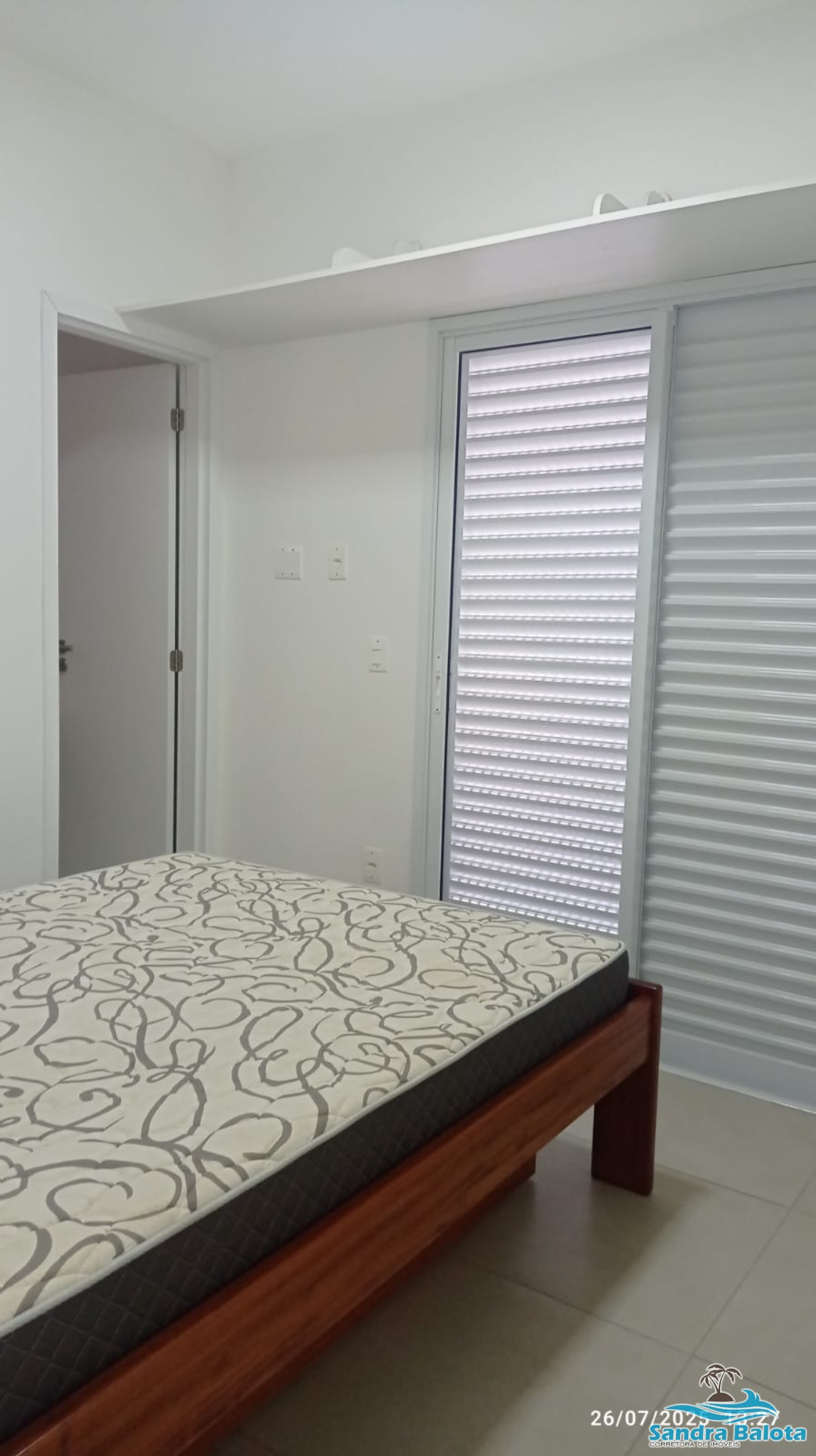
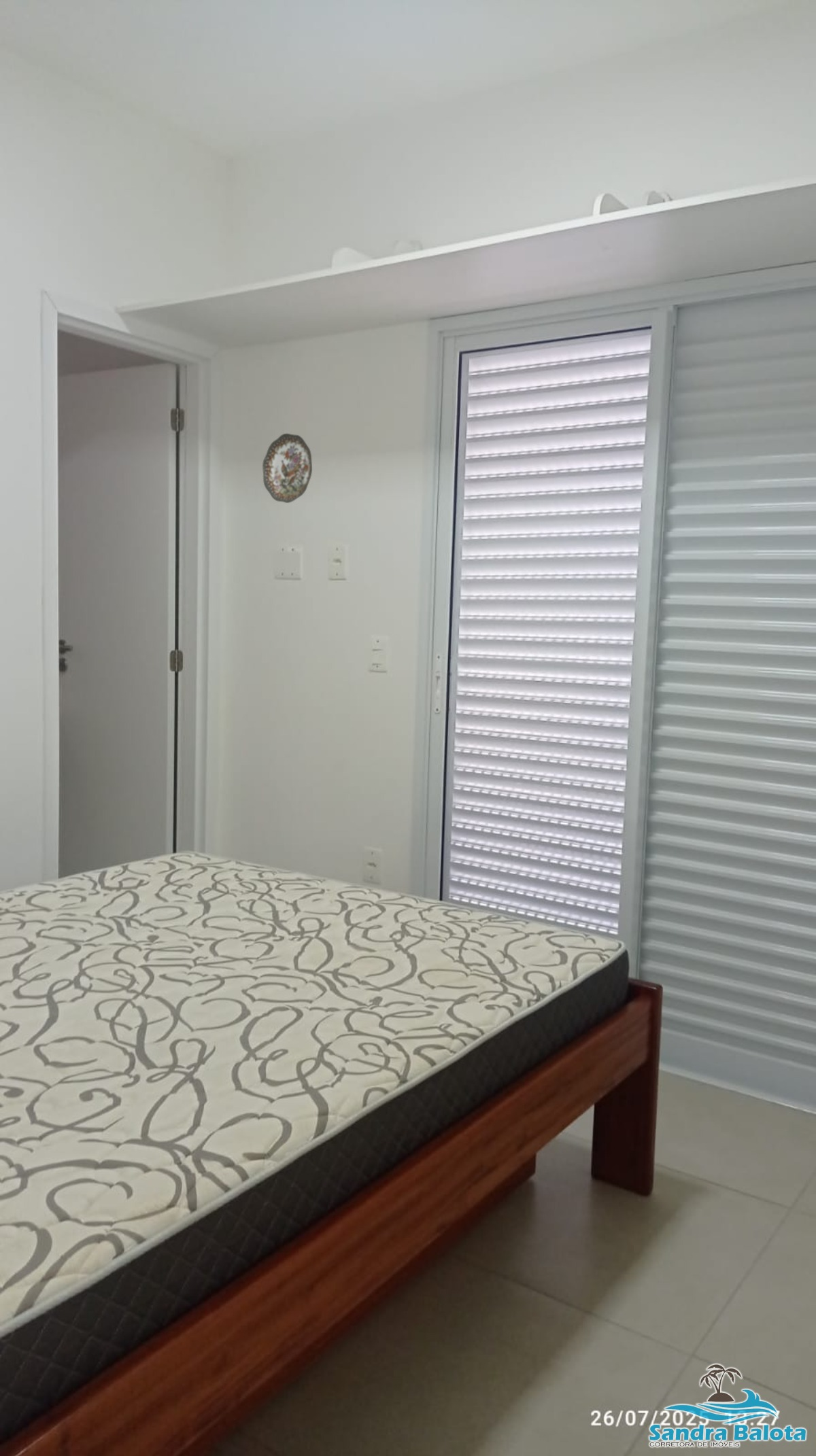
+ decorative plate [262,433,313,504]
